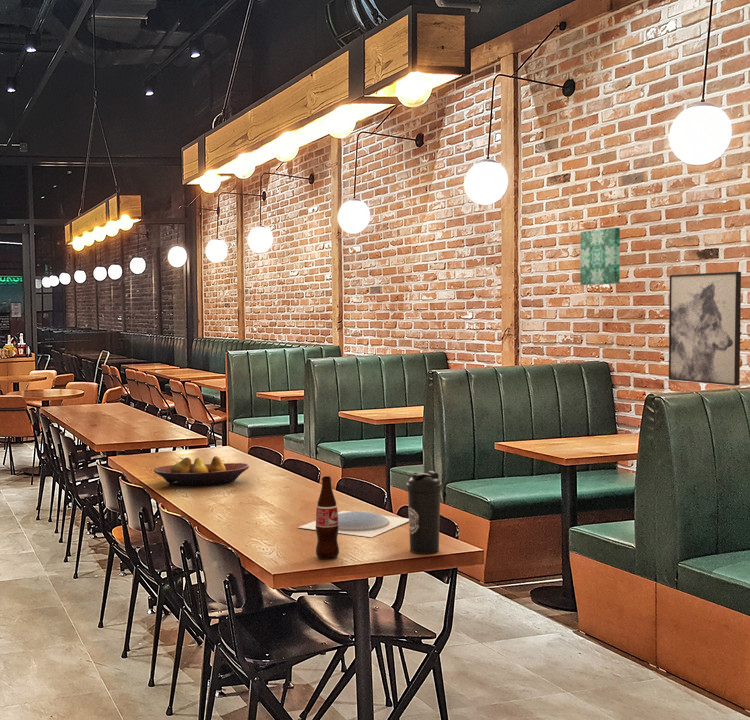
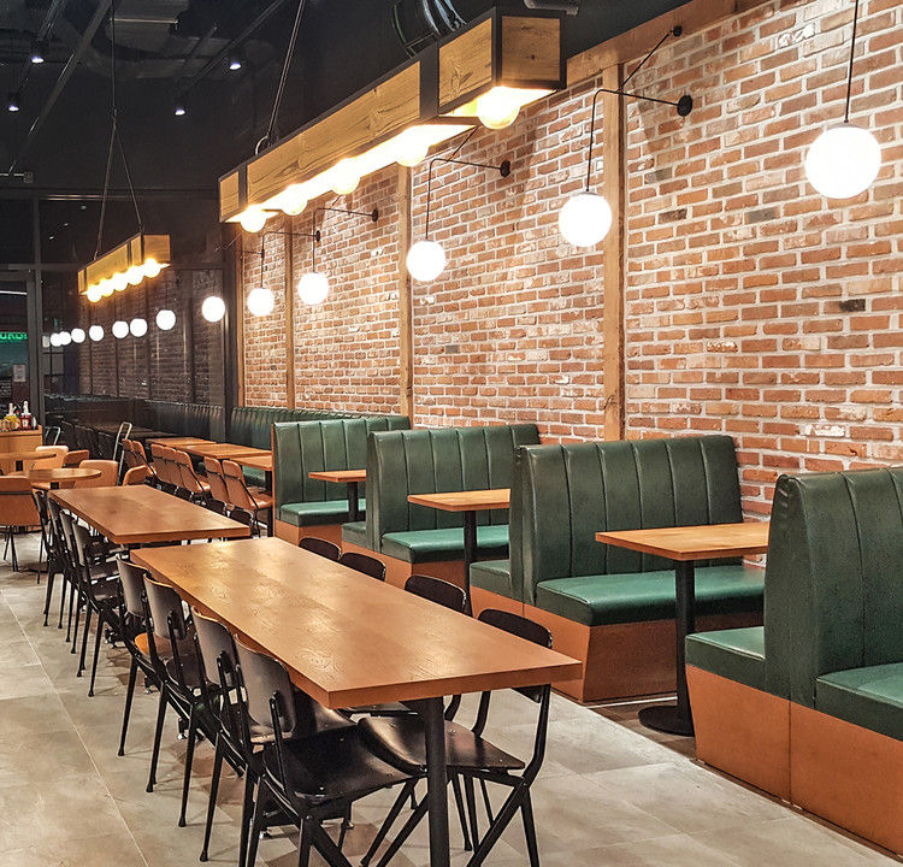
- water bottle [406,470,443,555]
- fruit bowl [153,455,250,486]
- bottle [315,475,340,560]
- wall art [579,227,621,286]
- wall art [668,271,742,387]
- plate [298,510,409,538]
